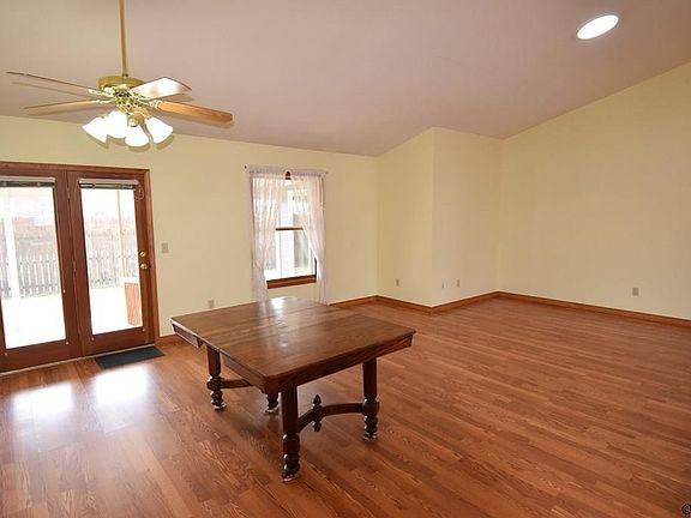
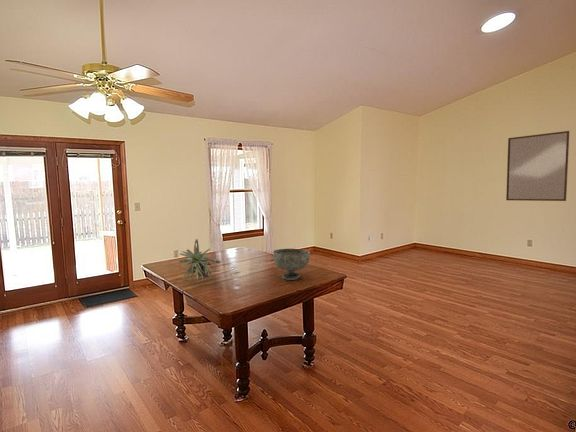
+ decorative bowl [272,248,311,281]
+ plant [178,238,222,283]
+ home mirror [505,130,570,202]
